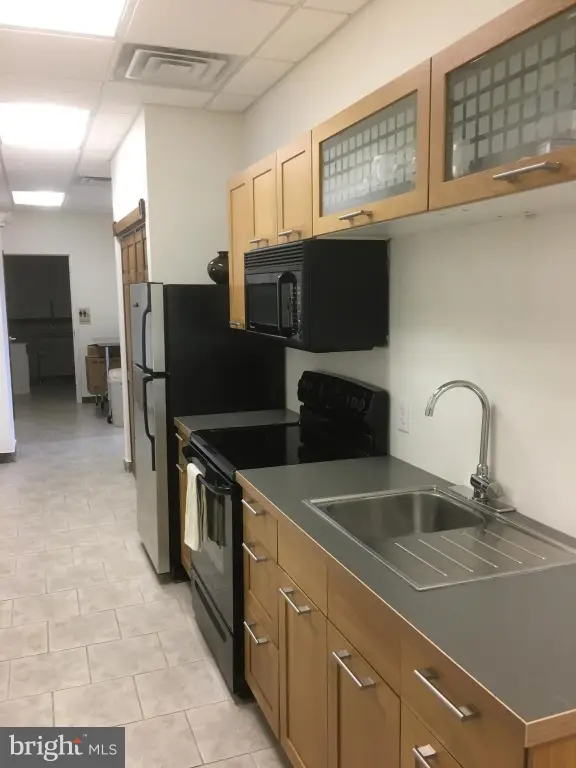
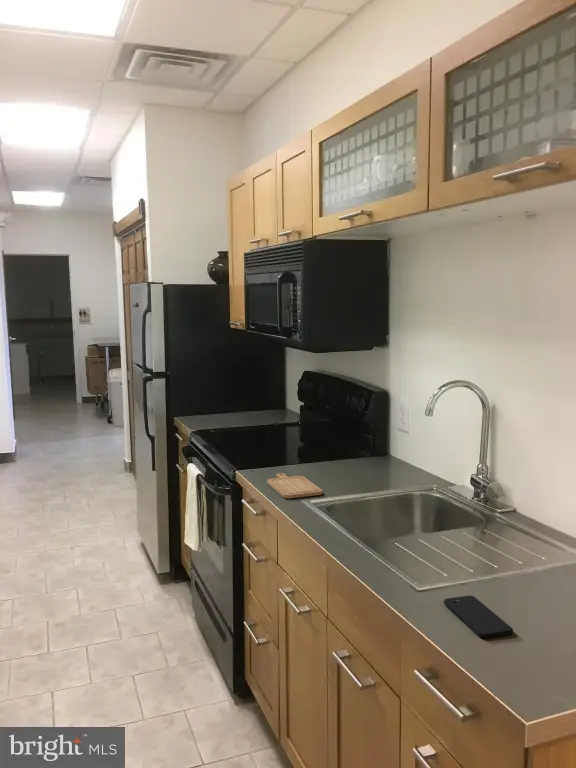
+ smartphone [443,595,514,639]
+ chopping board [266,472,323,499]
